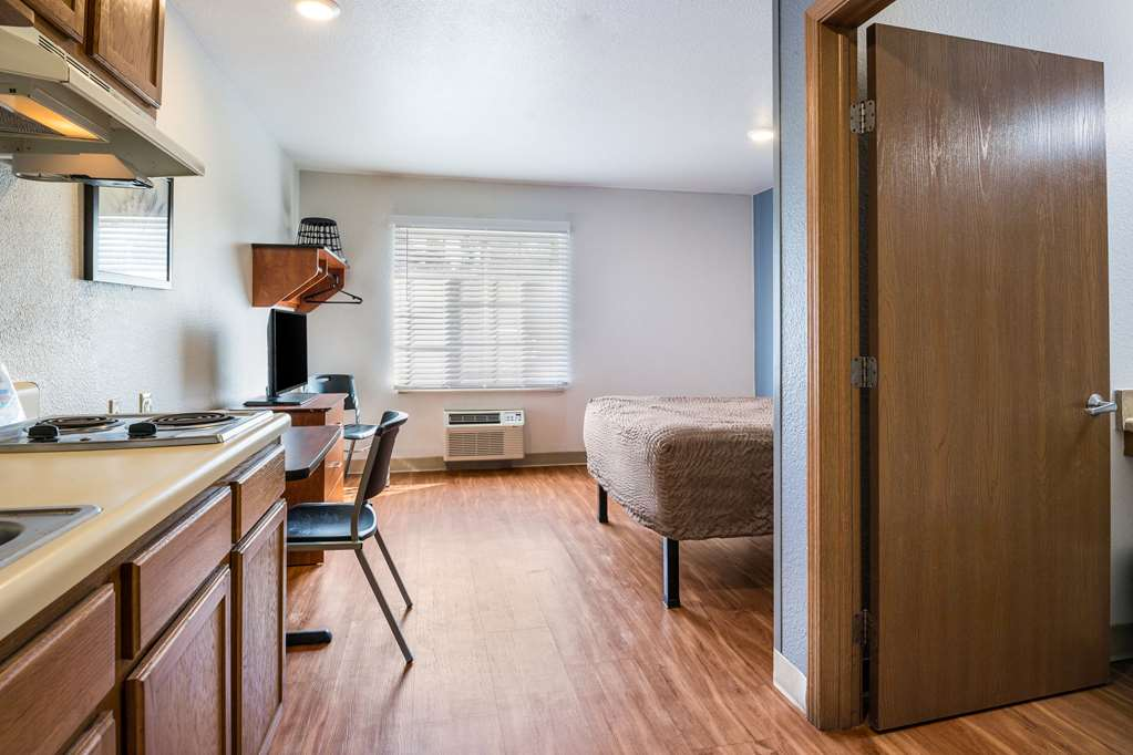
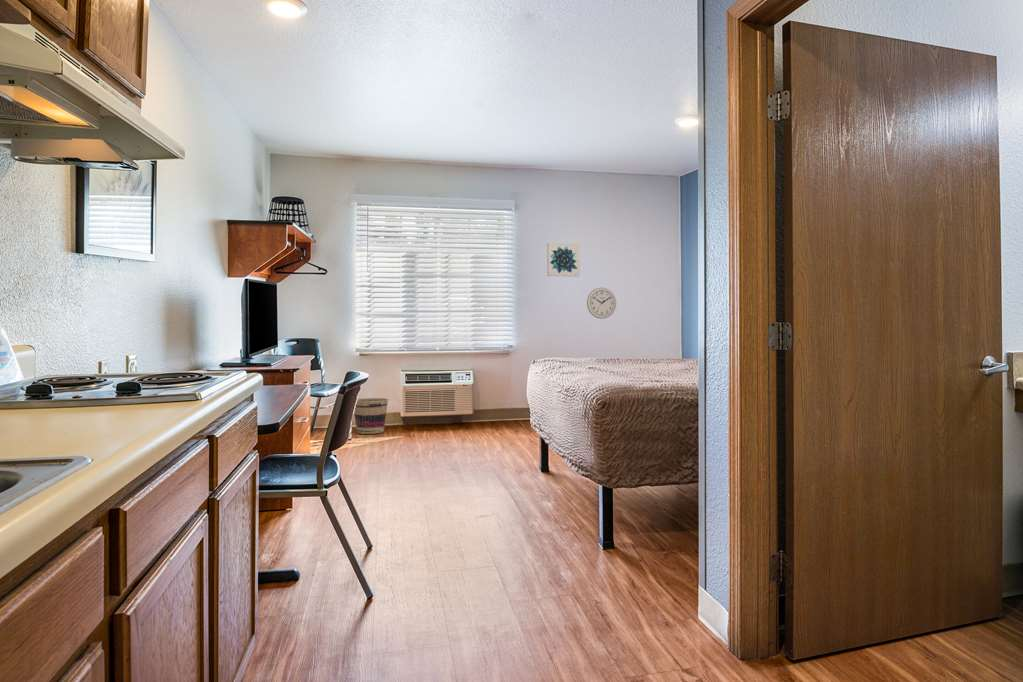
+ basket [353,397,389,435]
+ wall art [546,242,581,277]
+ wall clock [586,287,617,320]
